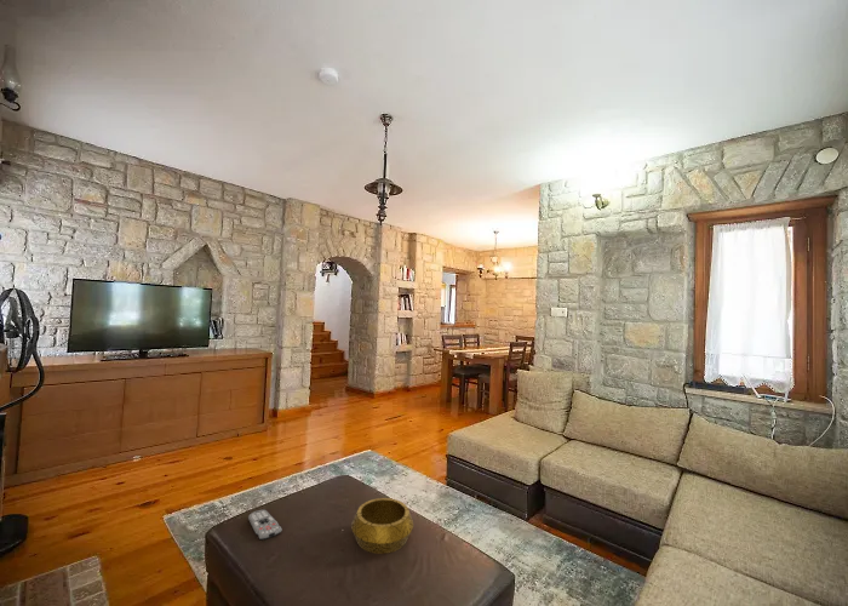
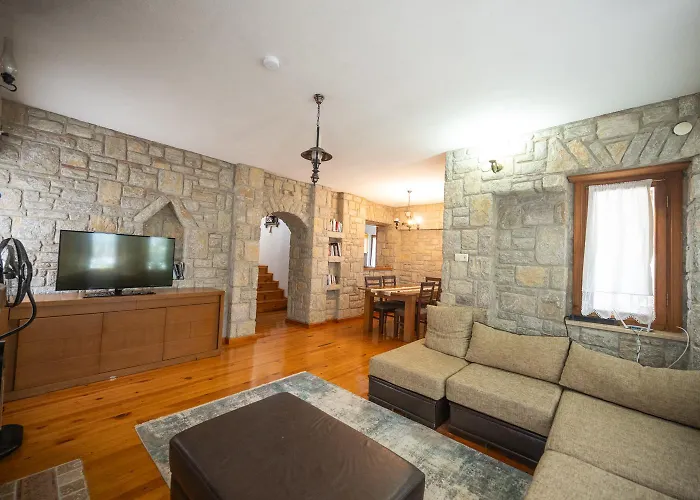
- decorative bowl [350,497,414,555]
- remote control [247,509,282,541]
